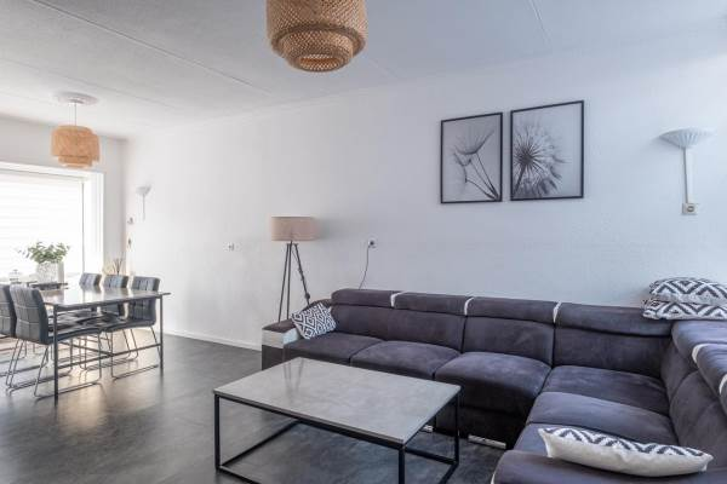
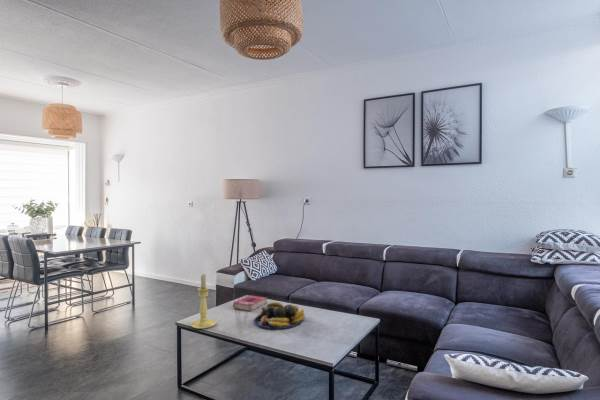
+ fruit bowl [253,301,306,330]
+ candle holder [190,273,217,330]
+ book [232,294,268,312]
